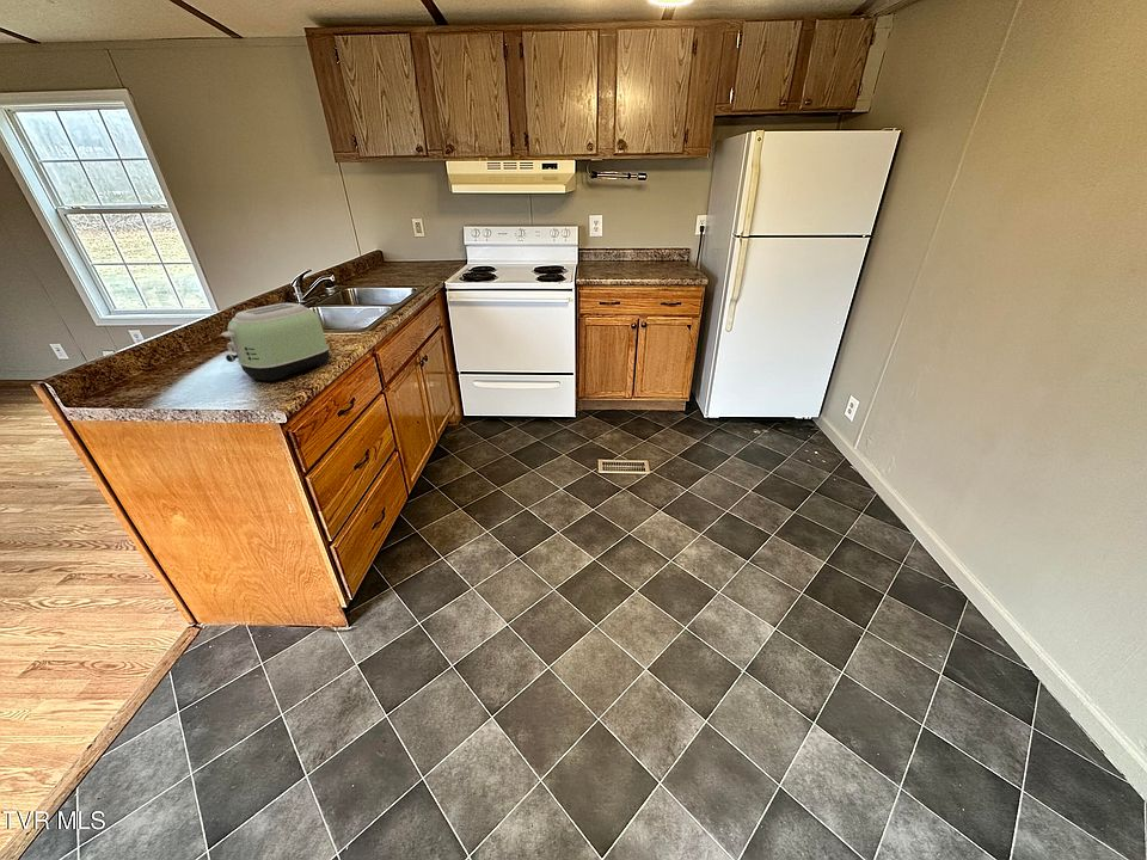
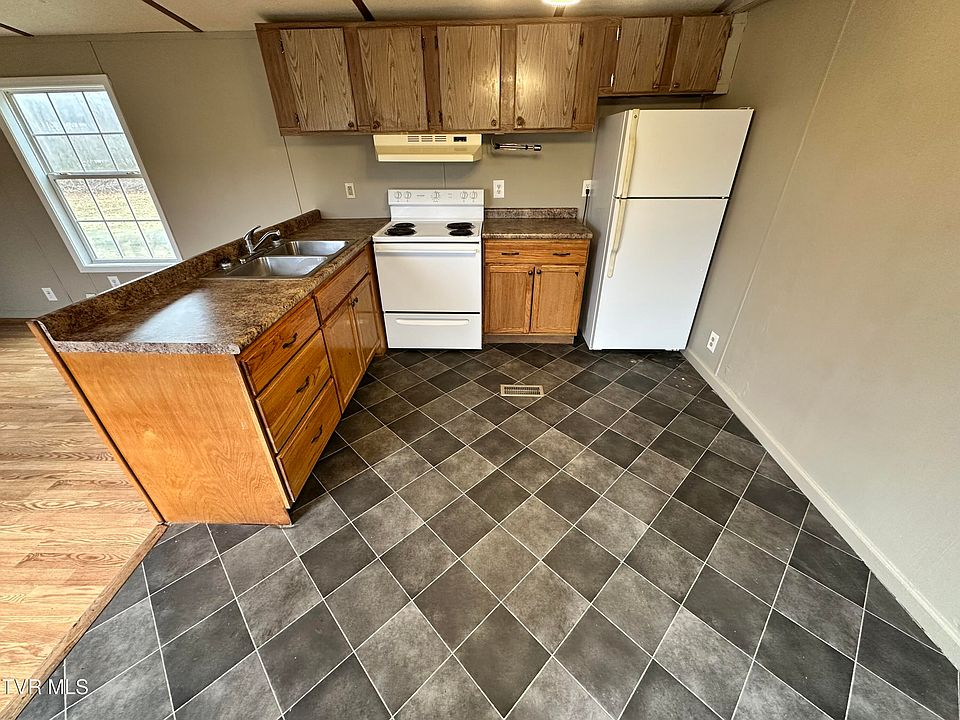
- toaster [220,302,331,382]
